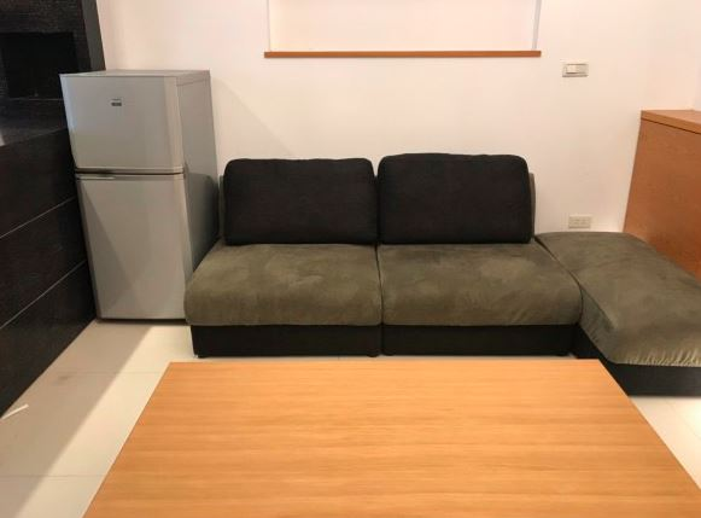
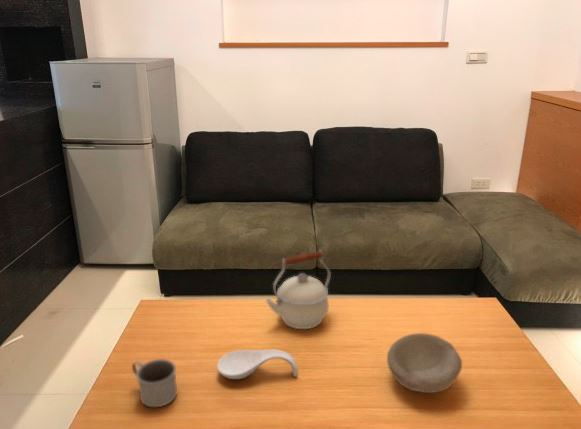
+ spoon rest [216,348,298,380]
+ kettle [264,250,332,330]
+ mug [131,358,178,408]
+ bowl [386,332,463,394]
